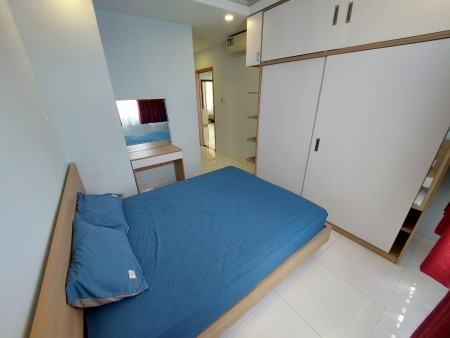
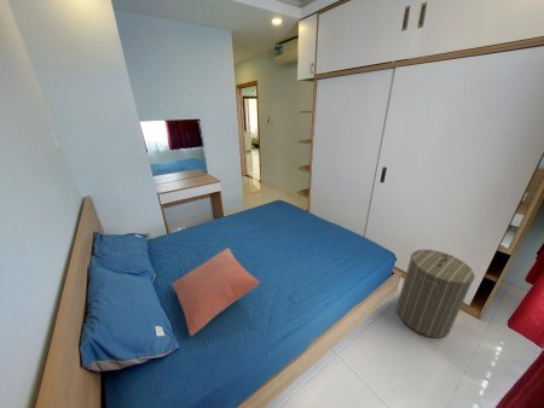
+ laundry hamper [395,249,476,339]
+ pillow [170,246,261,337]
